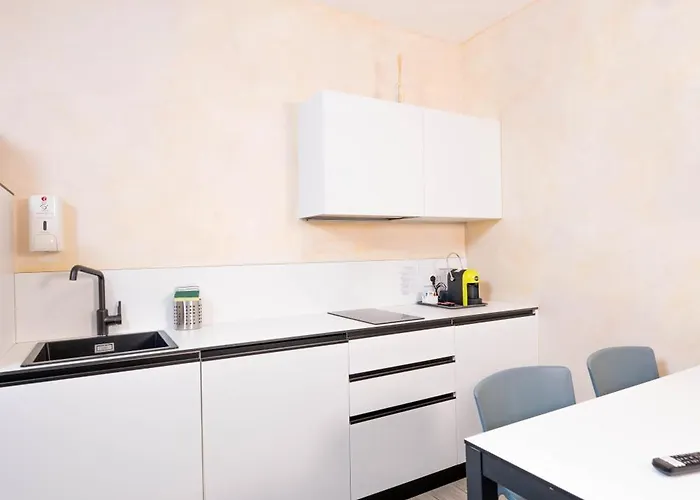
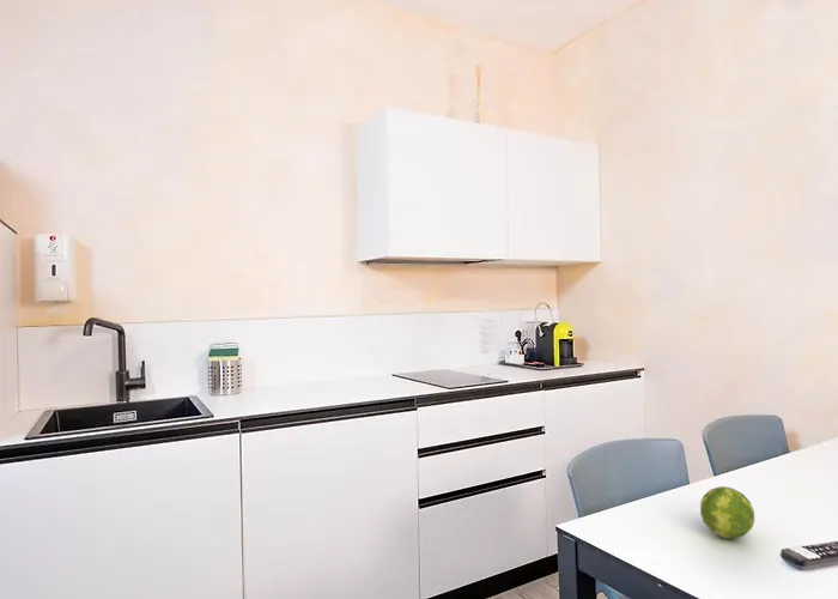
+ fruit [699,485,755,540]
